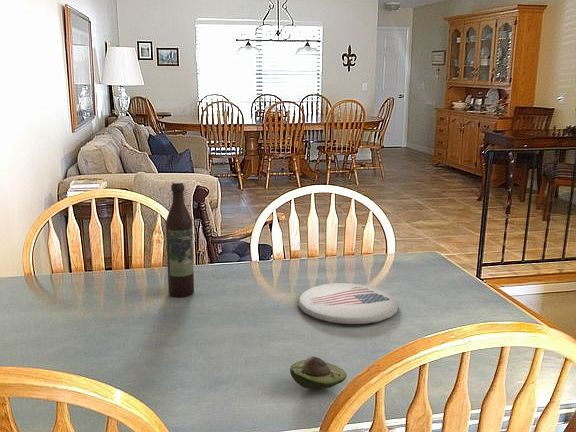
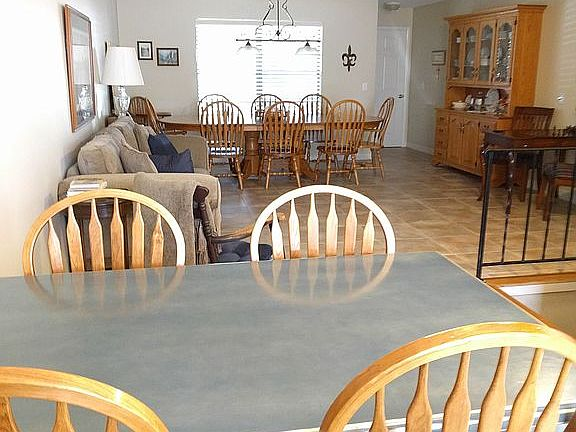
- plate [296,282,400,325]
- fruit [289,356,348,390]
- wine bottle [165,181,195,298]
